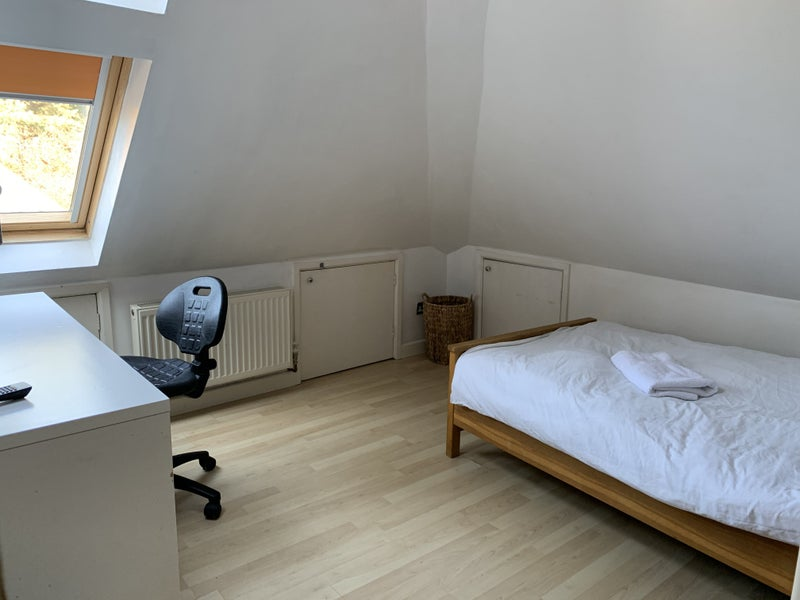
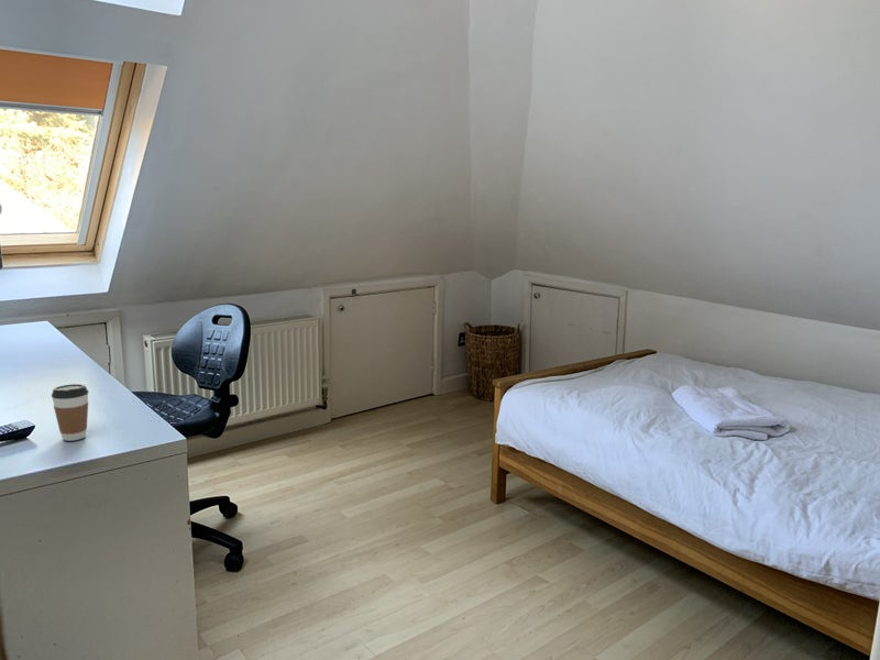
+ coffee cup [51,383,89,442]
